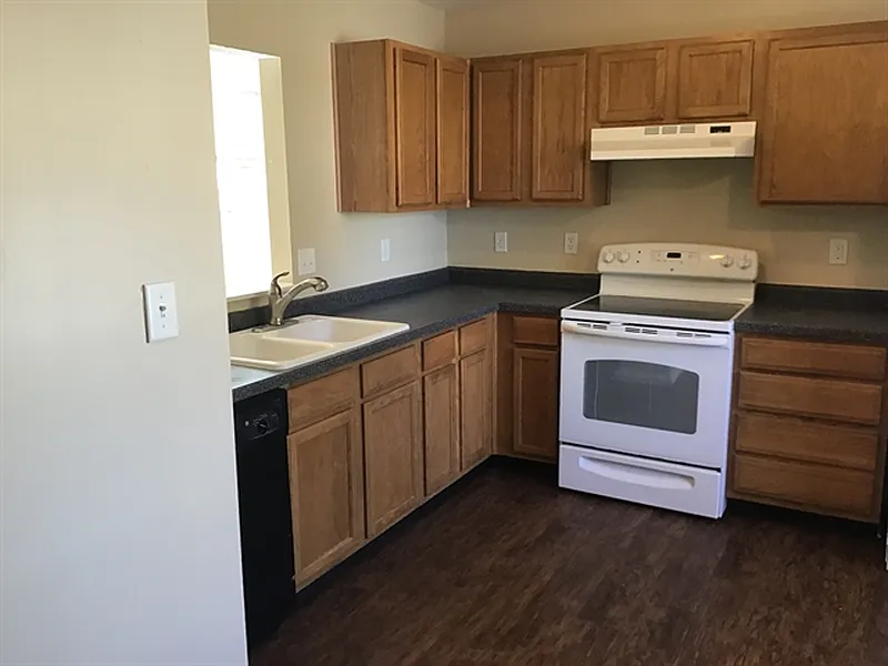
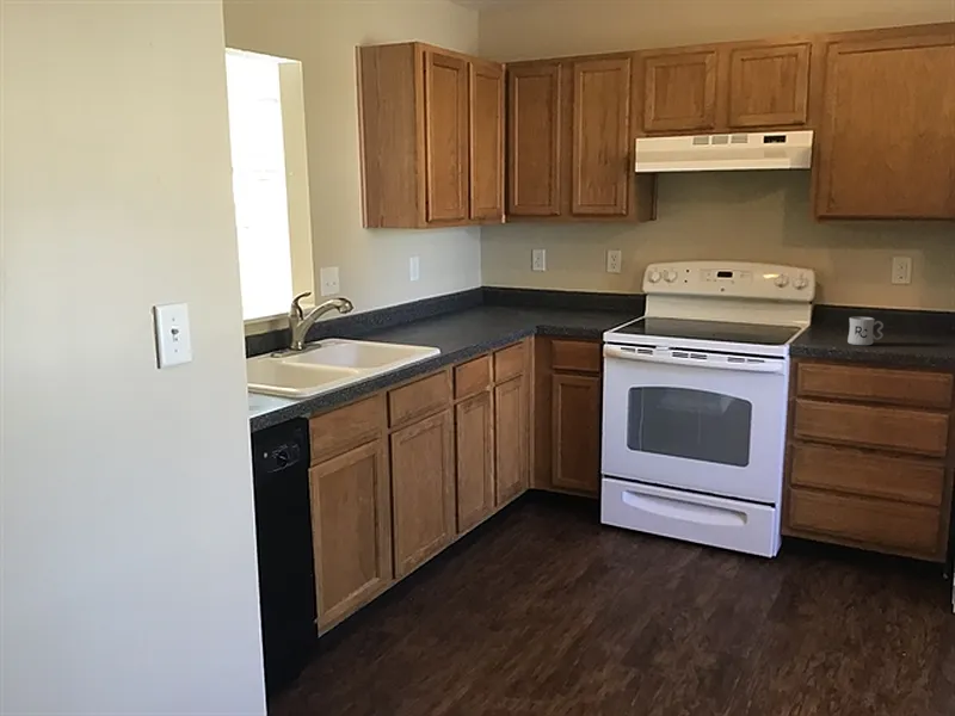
+ mug [846,316,885,346]
